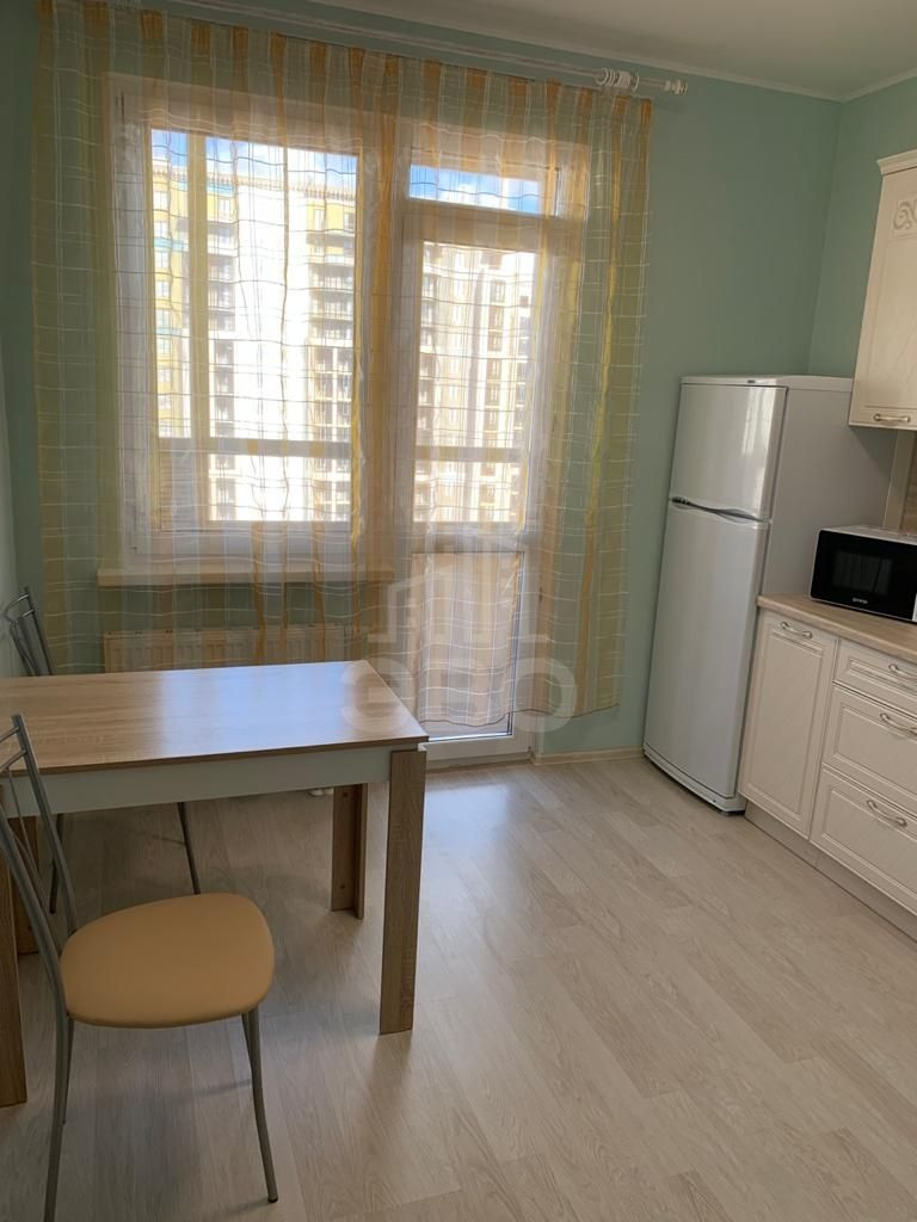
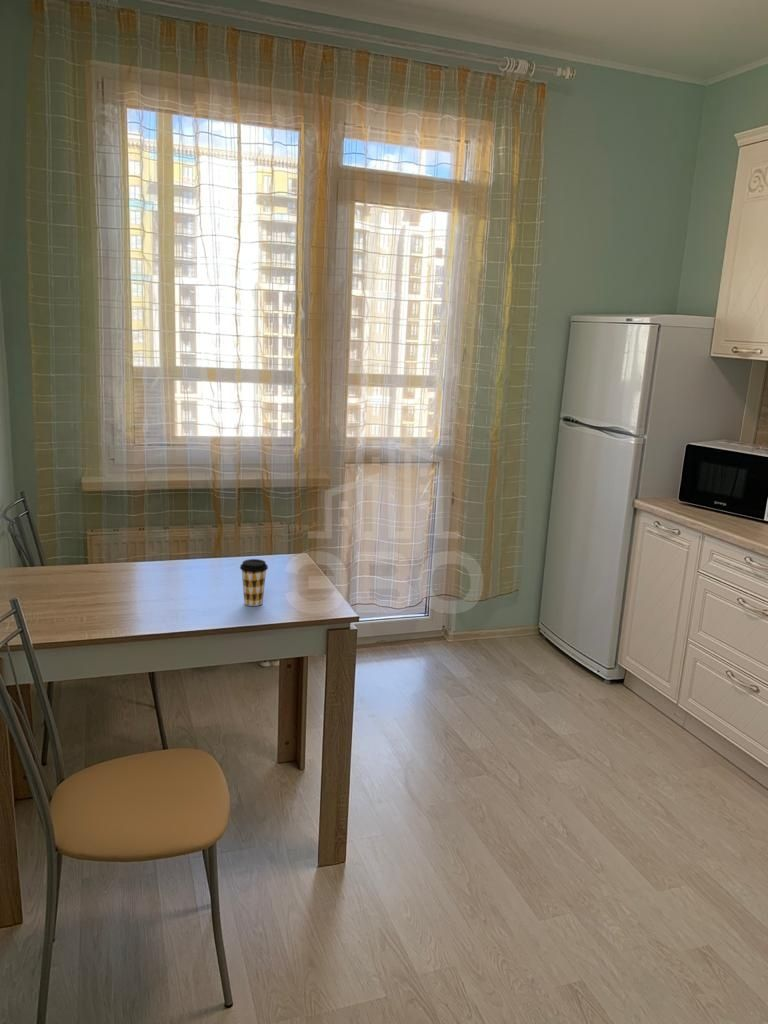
+ coffee cup [239,558,269,607]
